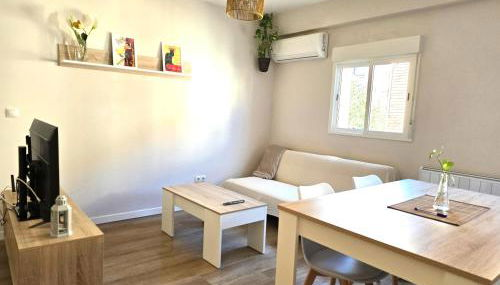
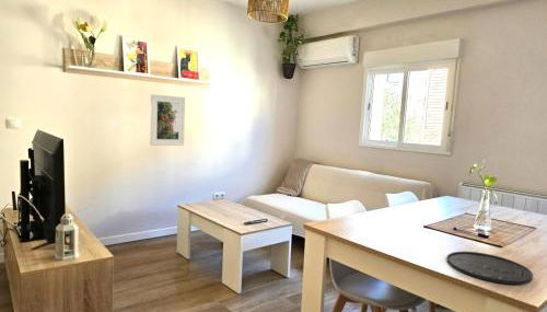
+ plate [446,251,534,286]
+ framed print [149,93,186,147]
